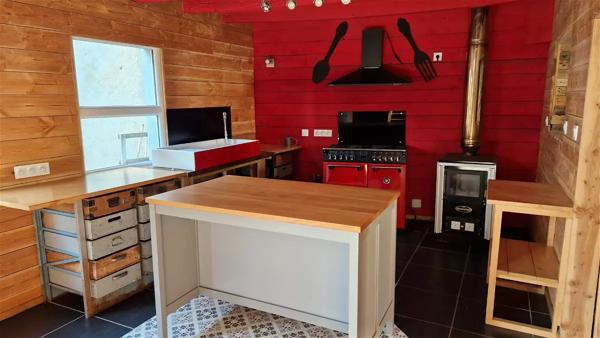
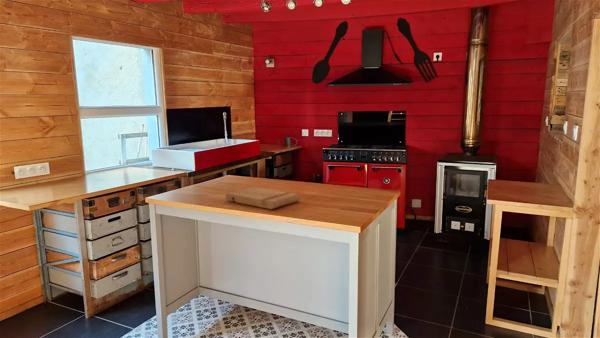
+ cutting board [224,186,301,210]
